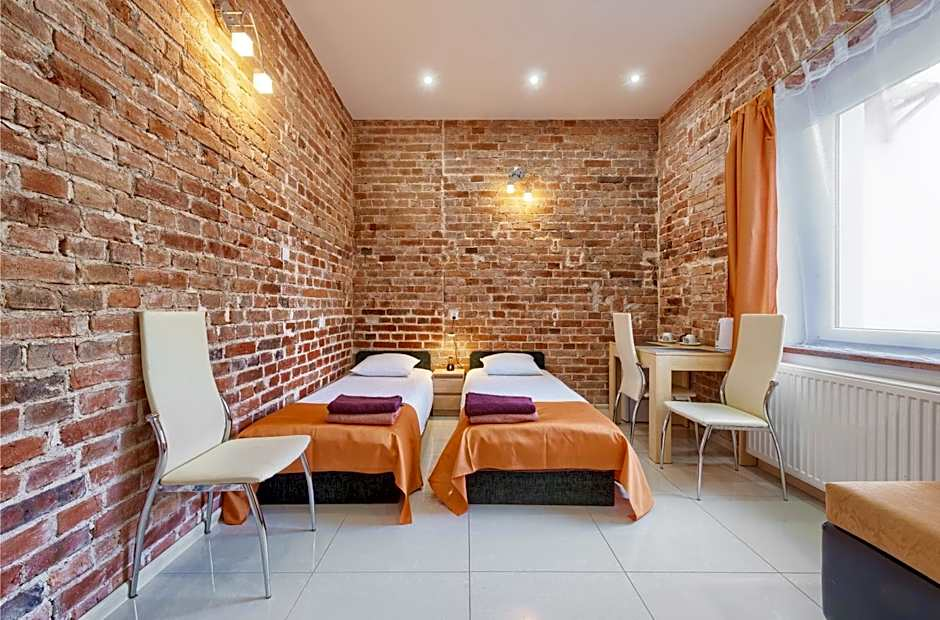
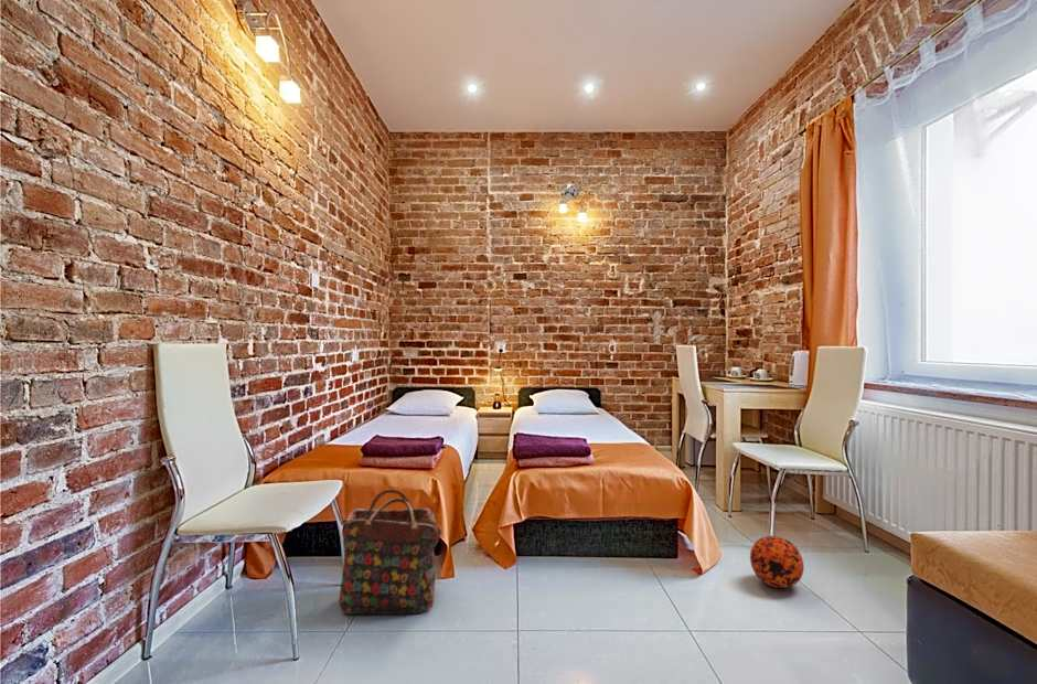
+ decorative ball [749,535,804,589]
+ backpack [339,488,442,616]
